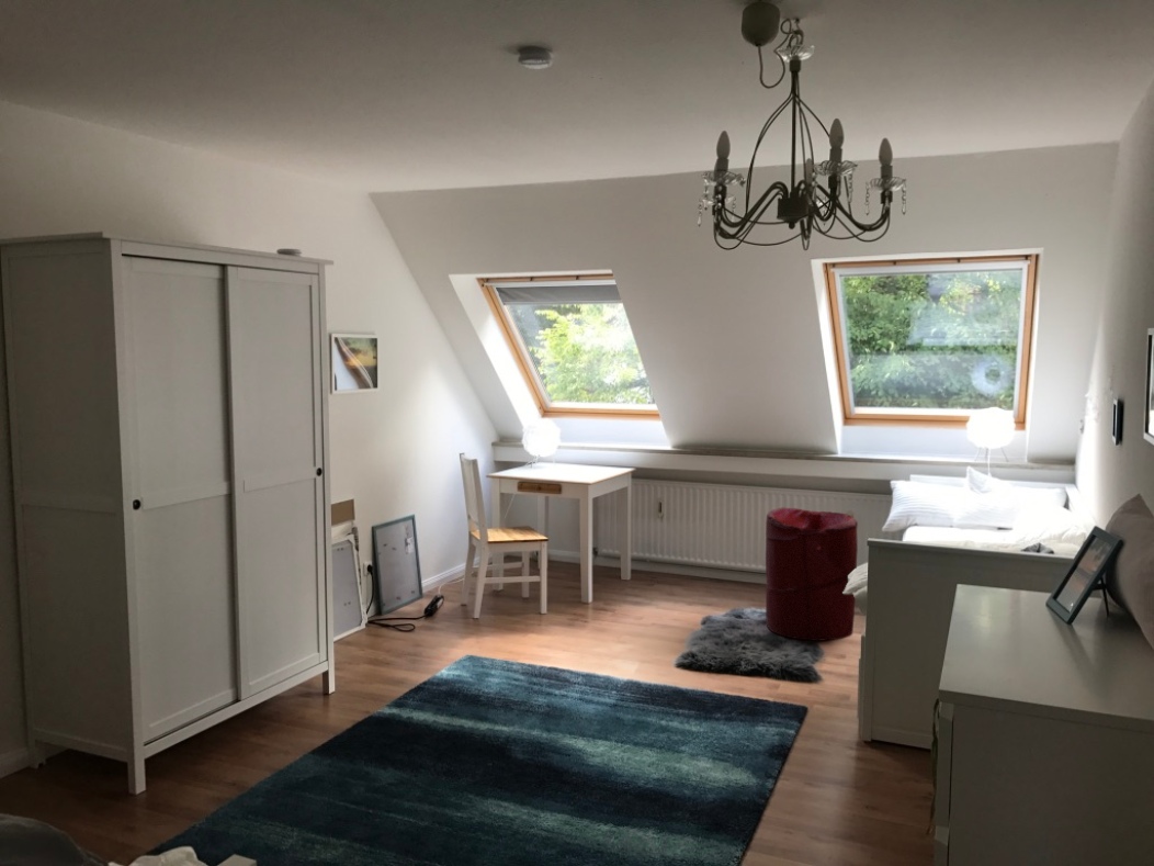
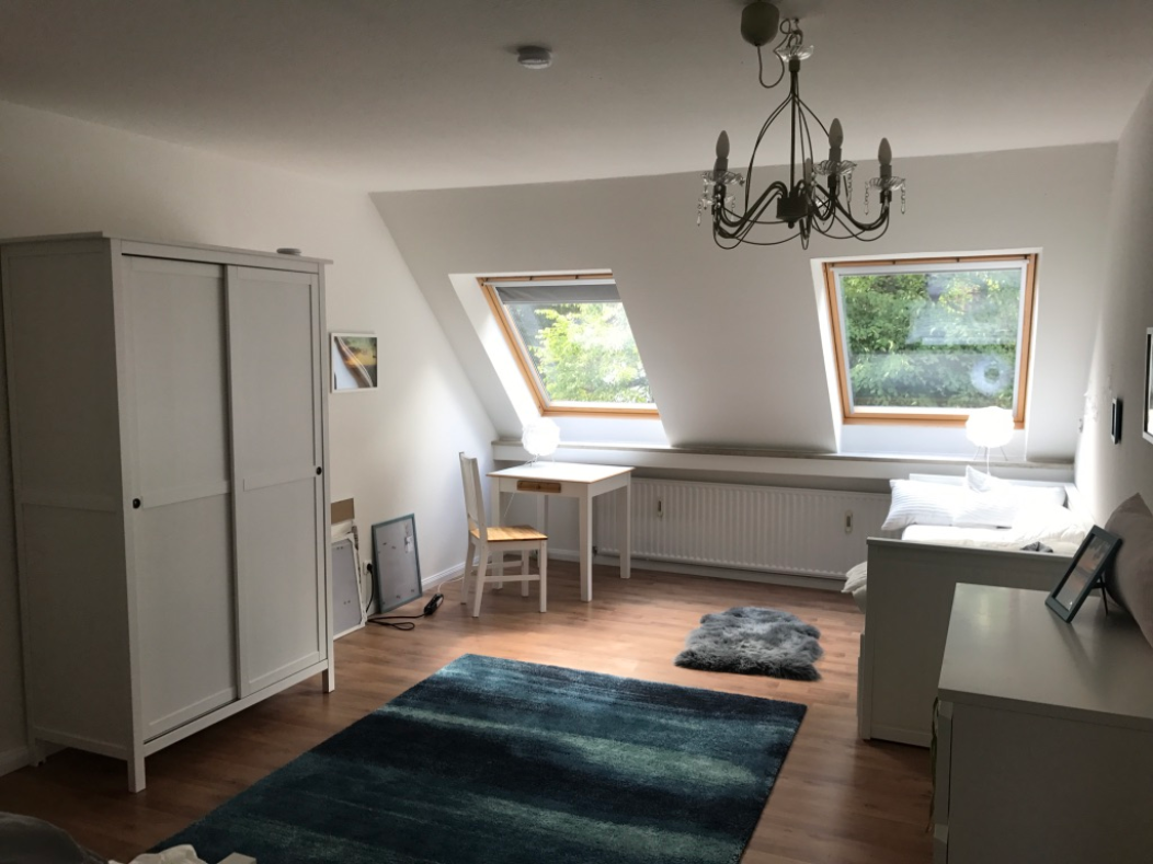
- laundry hamper [765,506,859,642]
